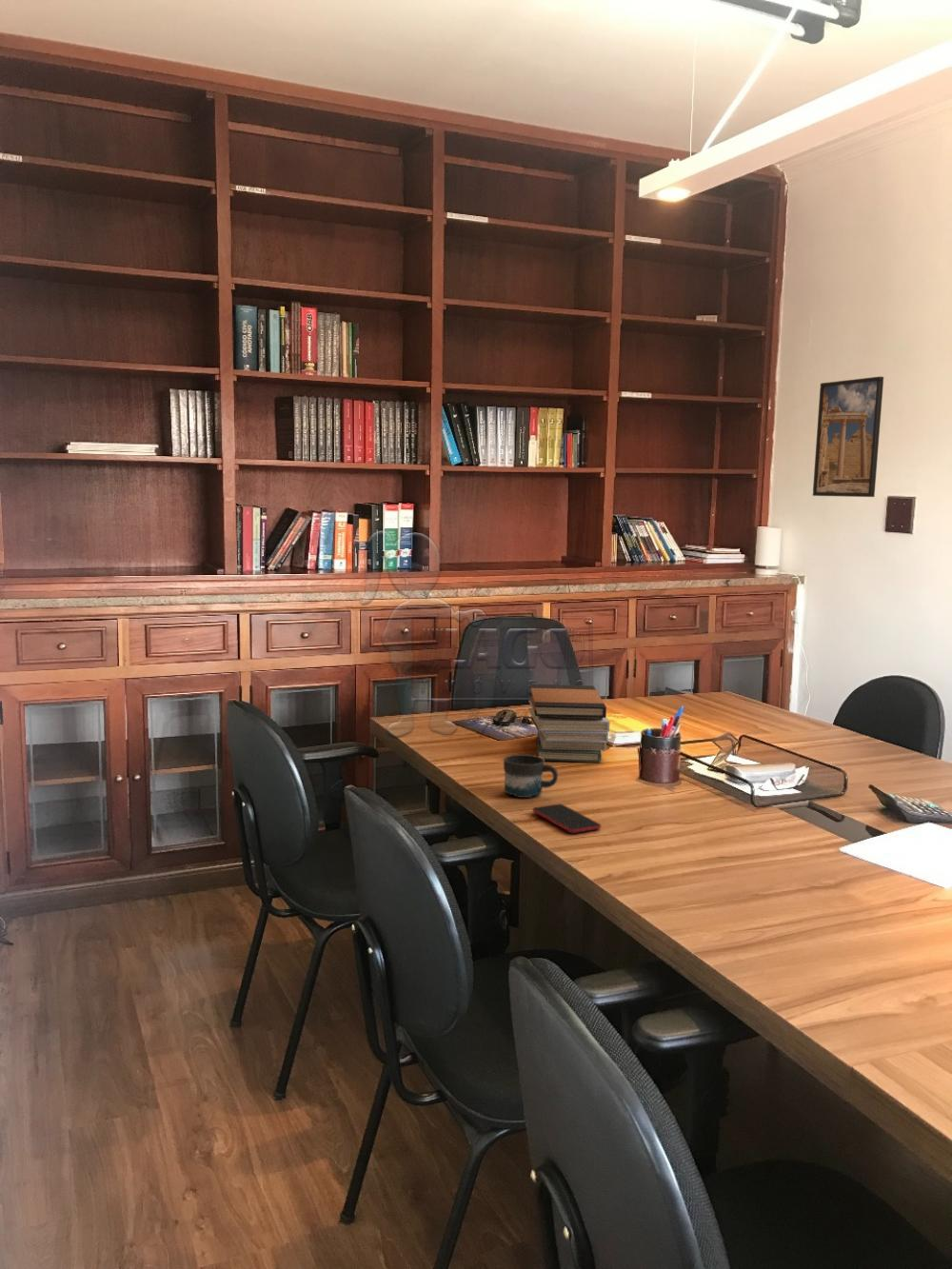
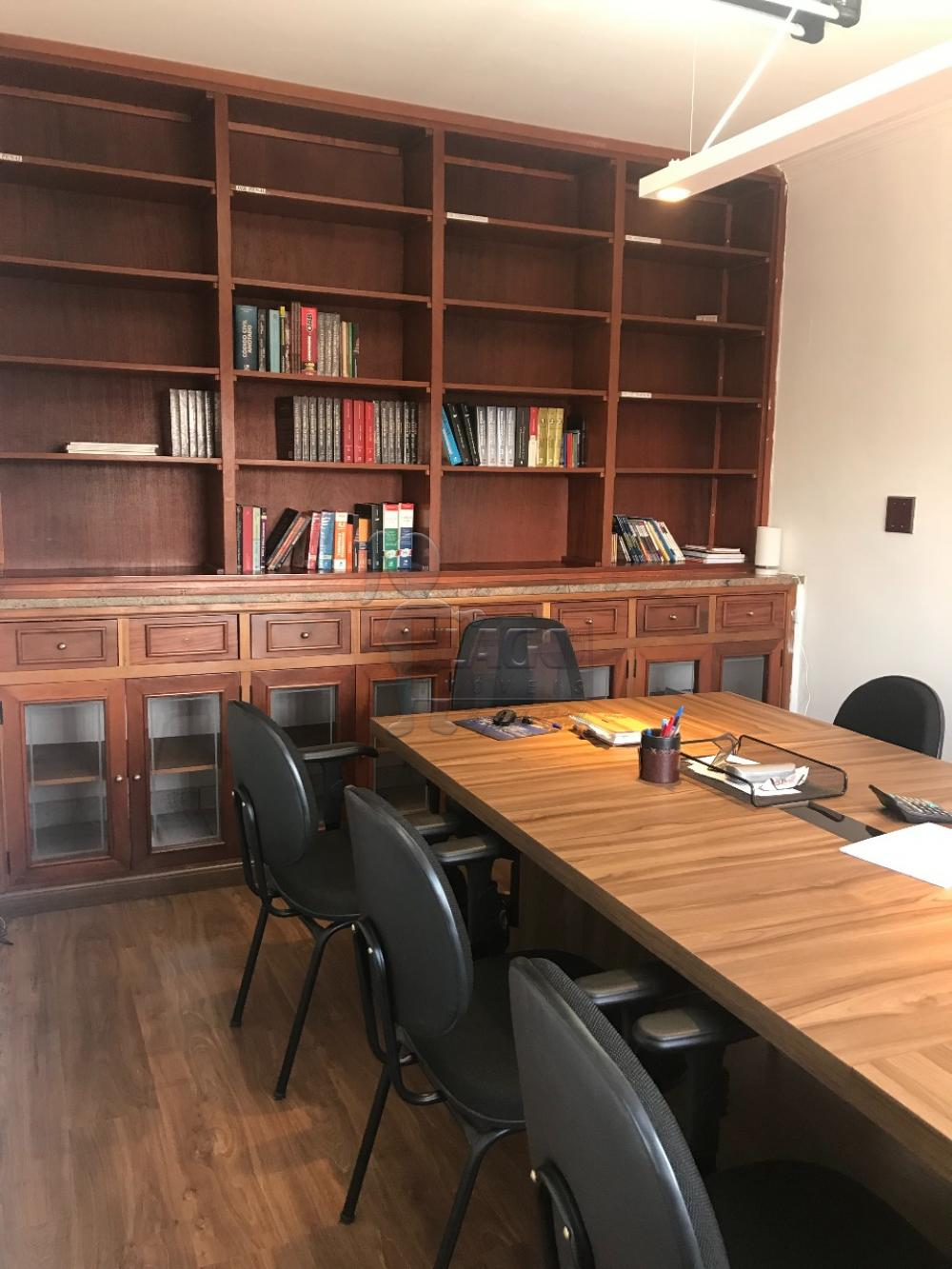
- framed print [812,376,884,498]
- smartphone [531,803,603,834]
- mug [503,753,559,799]
- book stack [527,684,610,763]
